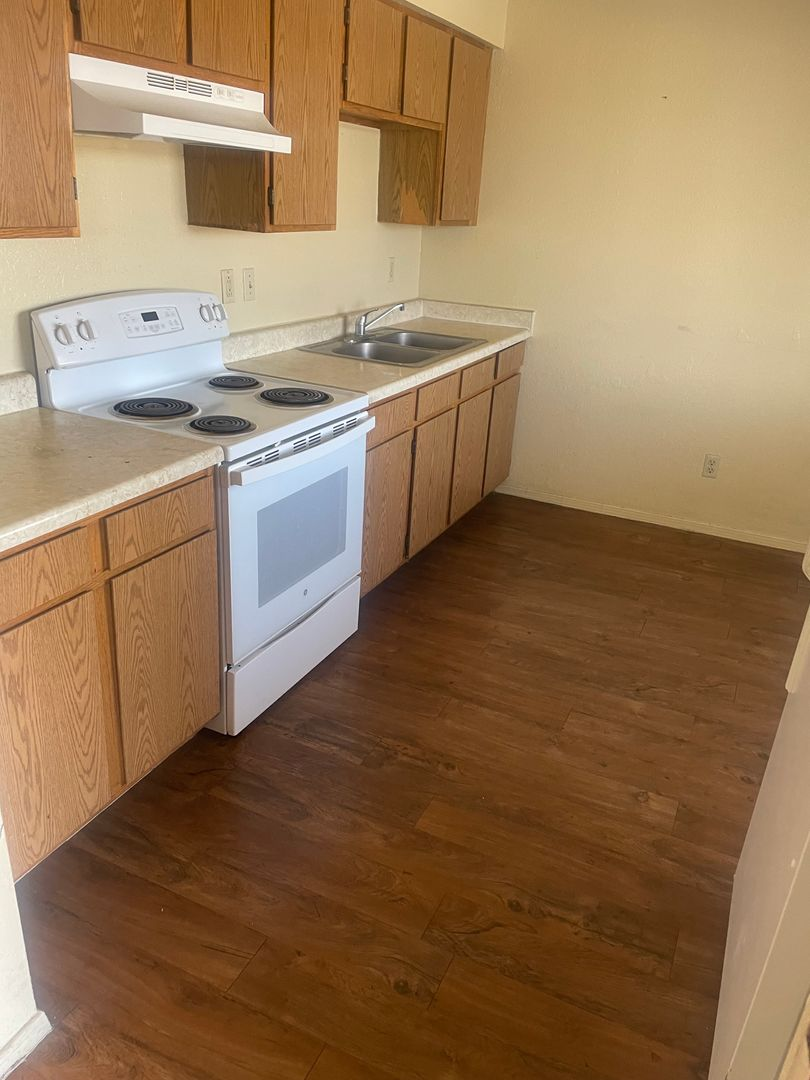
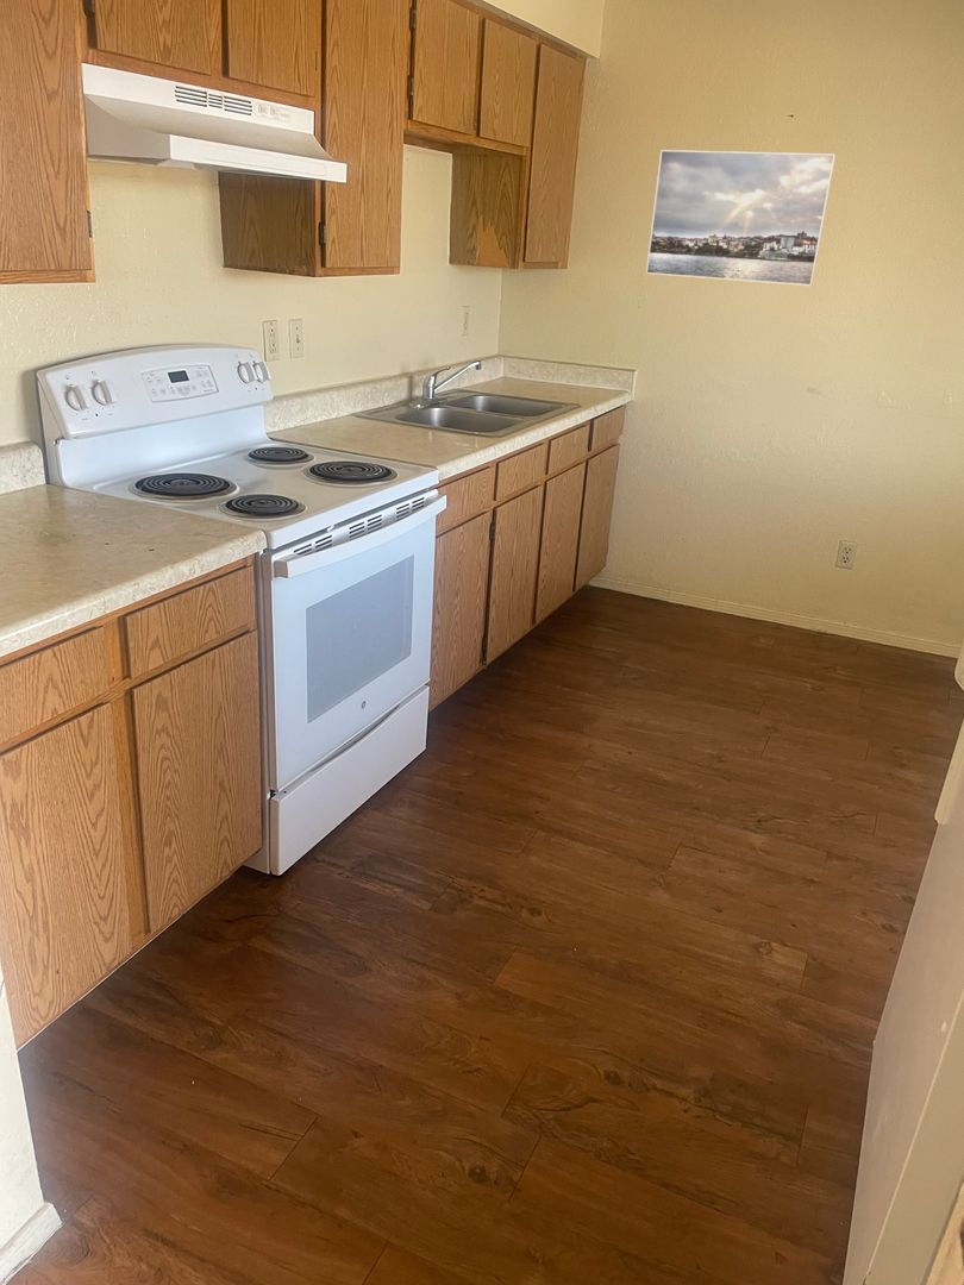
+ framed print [645,149,837,287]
